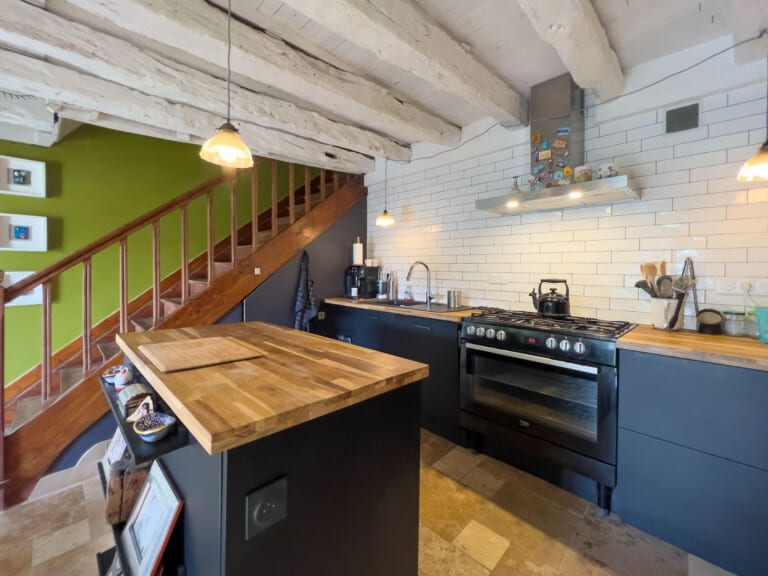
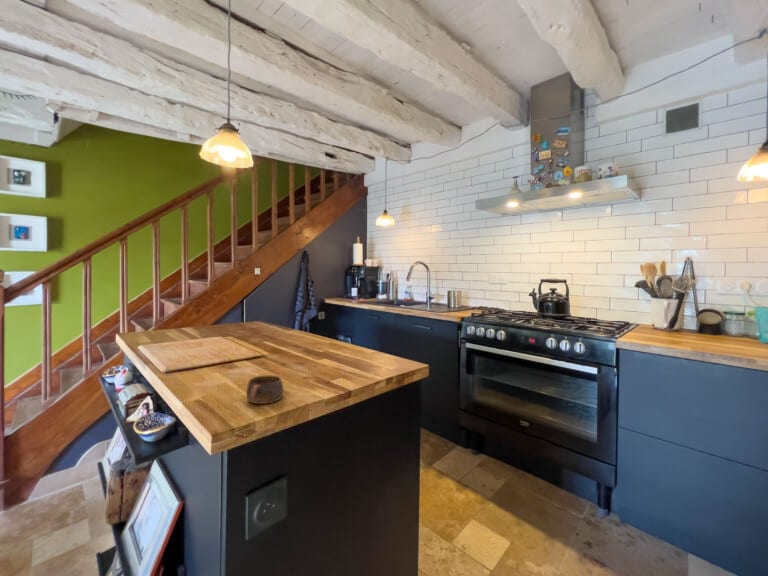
+ cup [245,374,284,405]
